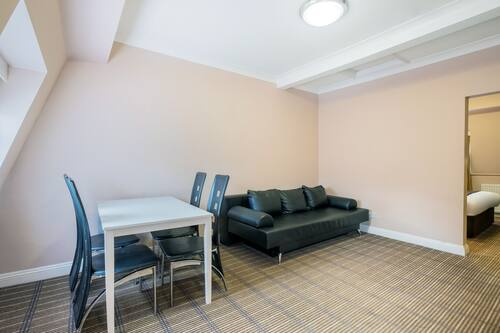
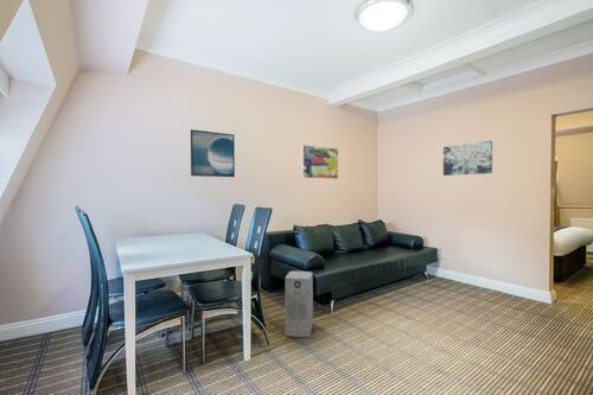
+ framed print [190,128,236,178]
+ wall art [442,140,493,177]
+ air purifier [283,270,314,338]
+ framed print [300,144,339,180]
